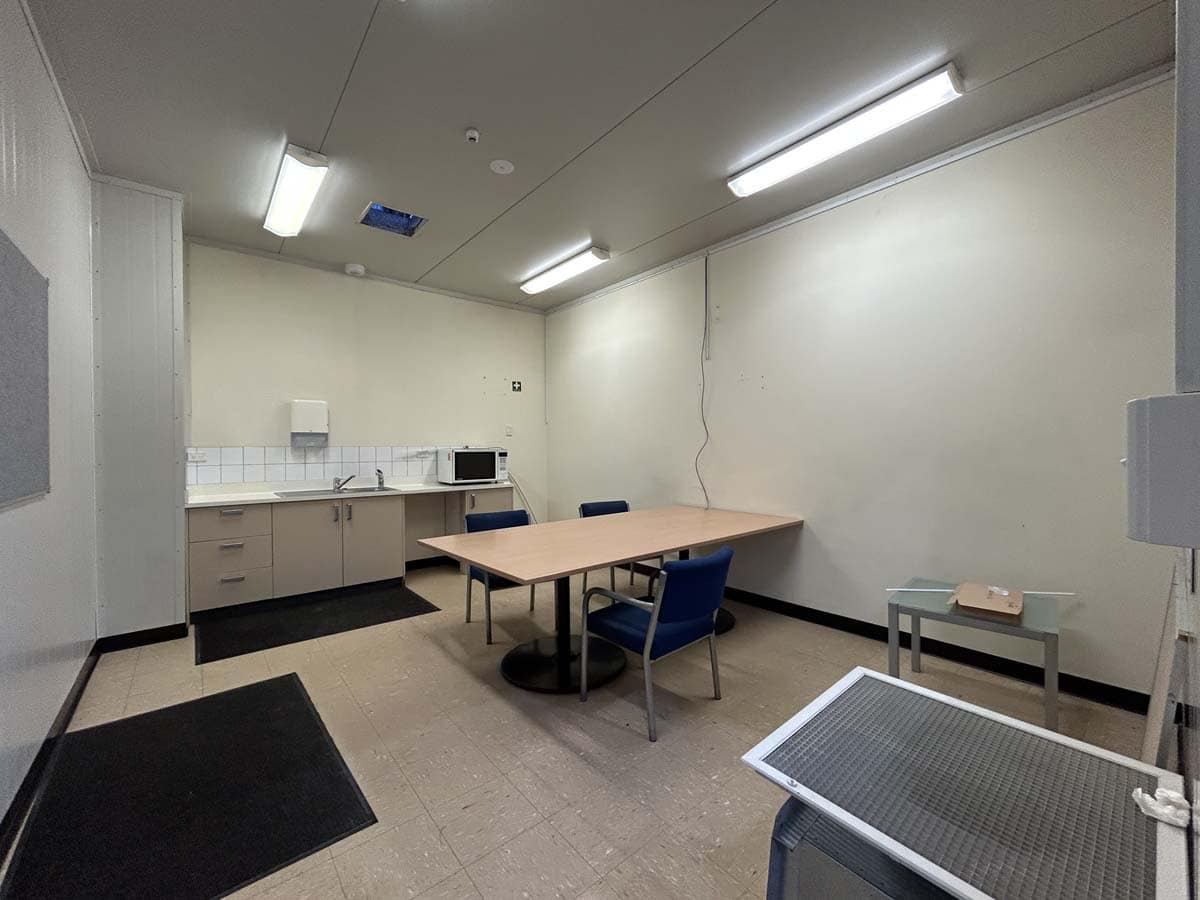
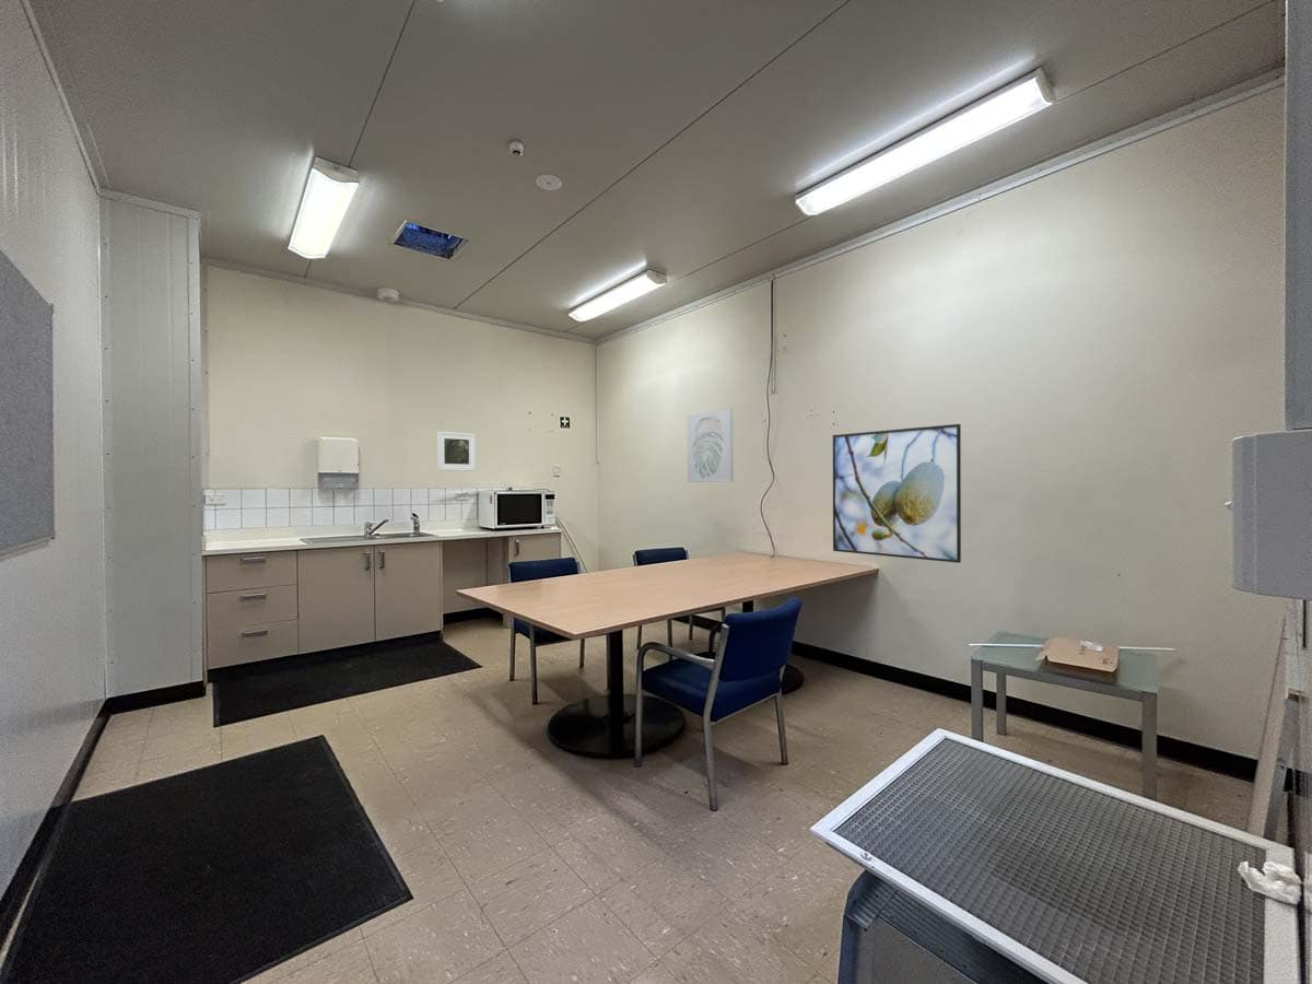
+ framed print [832,423,962,564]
+ wall art [687,408,734,483]
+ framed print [436,430,477,472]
